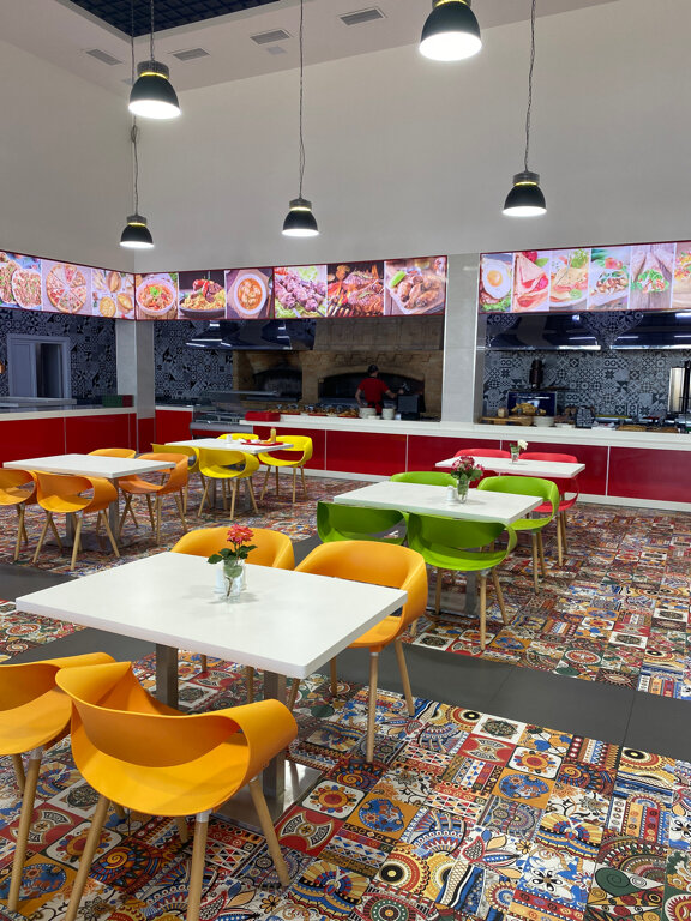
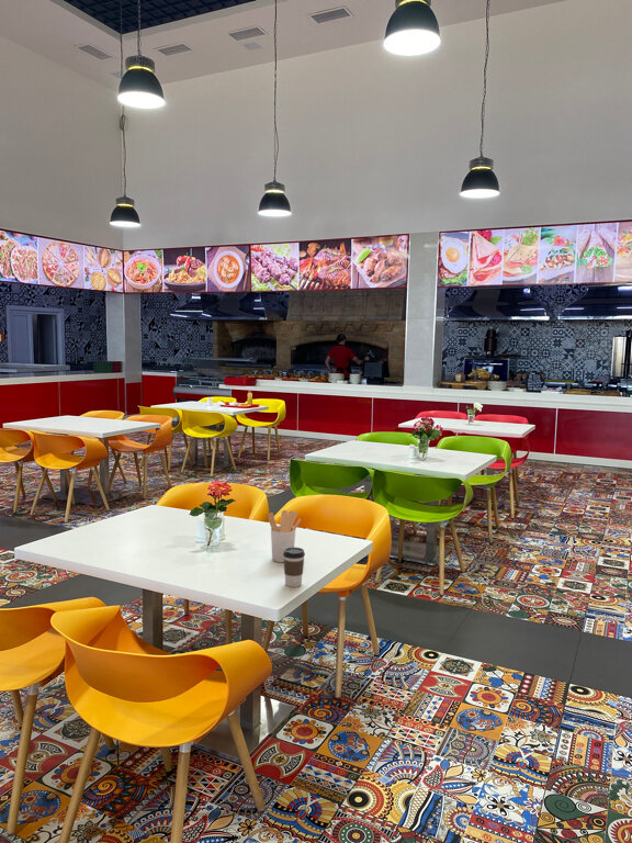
+ coffee cup [283,547,306,588]
+ utensil holder [267,509,302,563]
